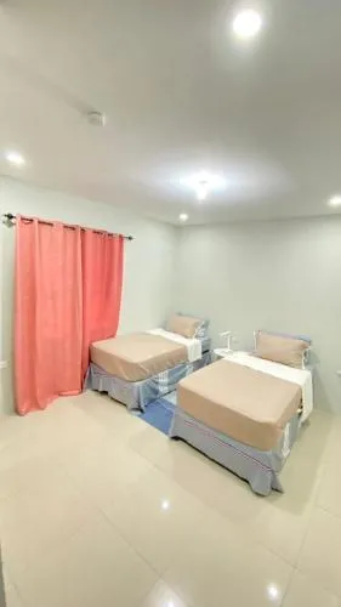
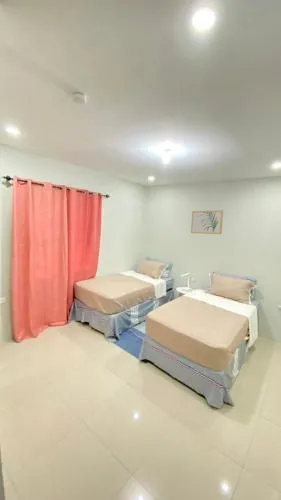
+ wall art [190,209,224,235]
